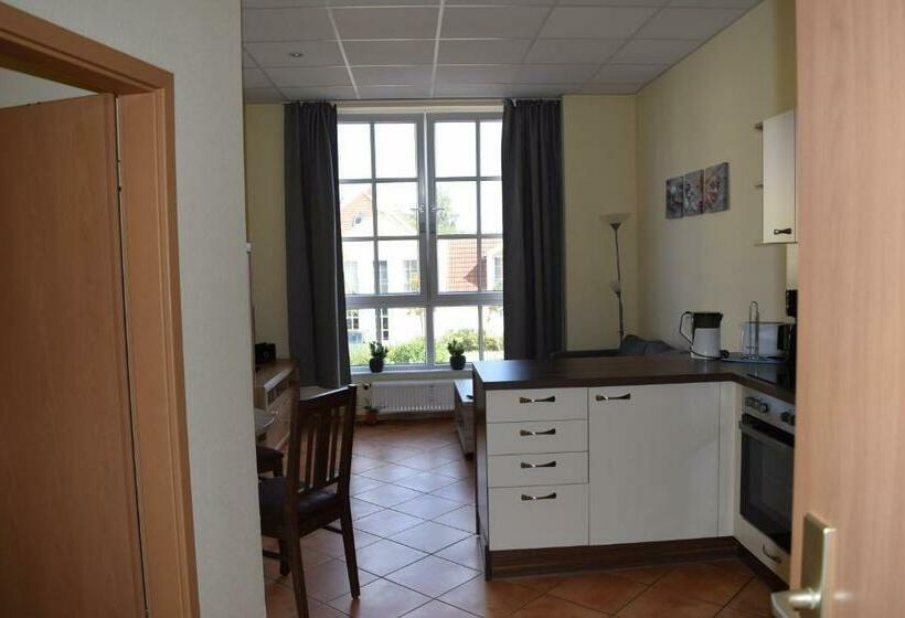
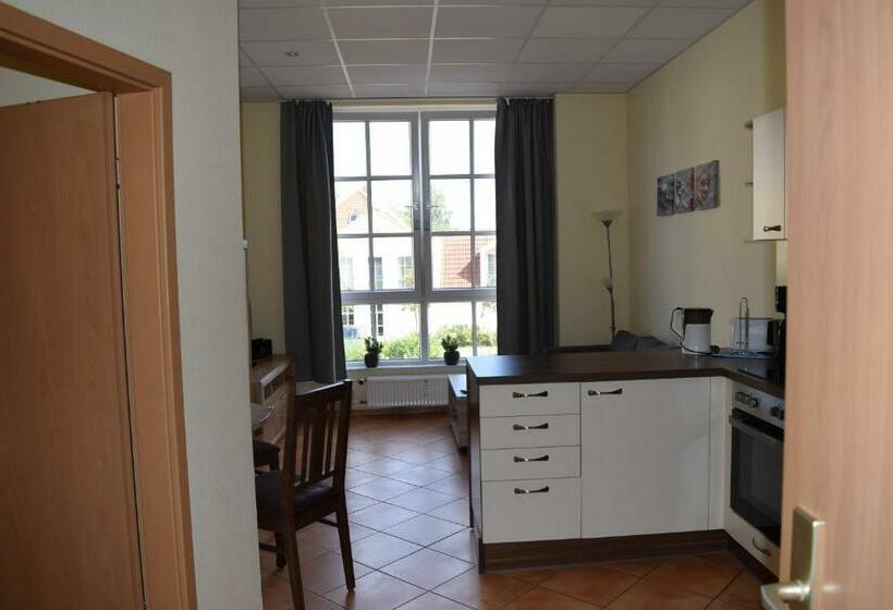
- potted plant [356,396,390,425]
